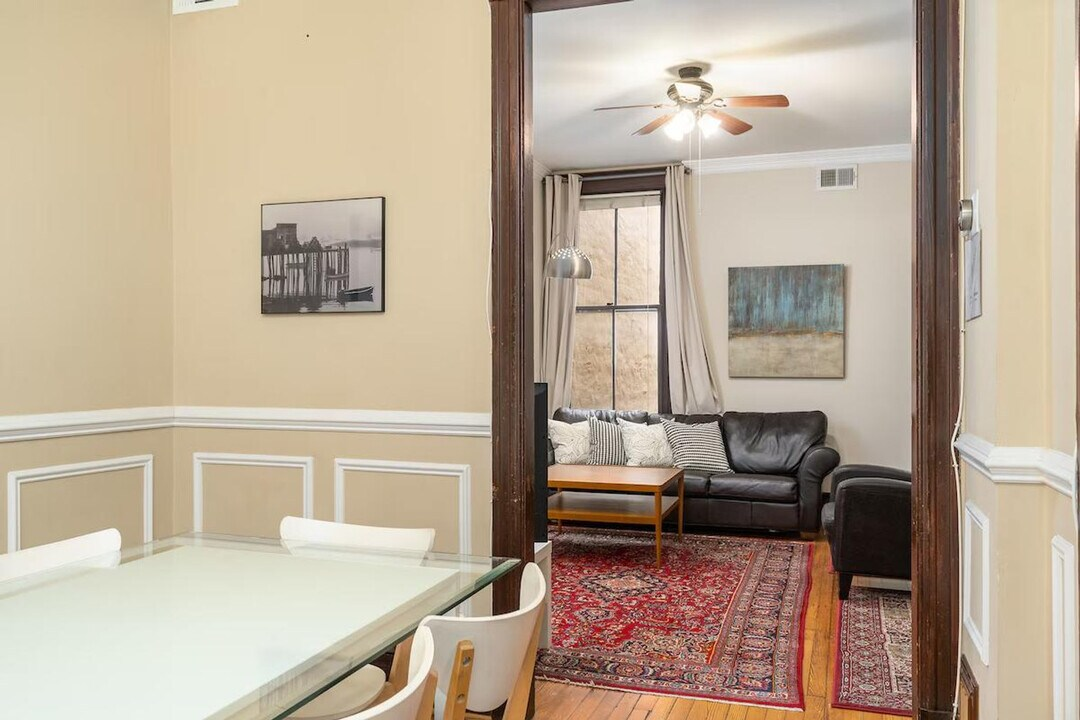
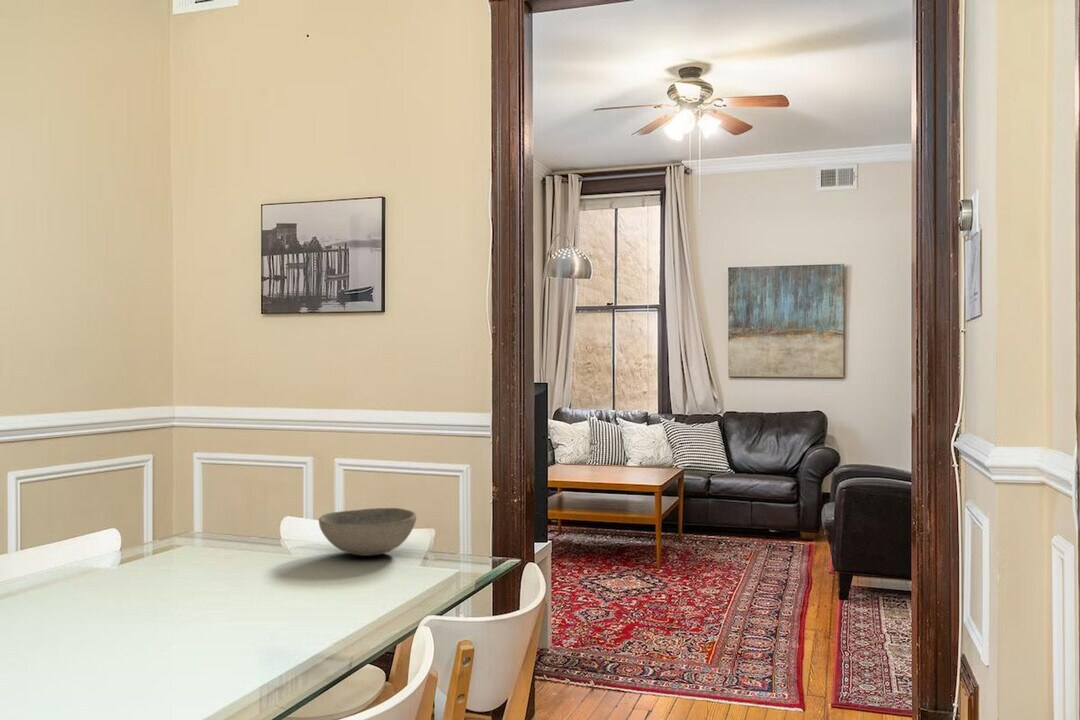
+ bowl [318,507,417,557]
